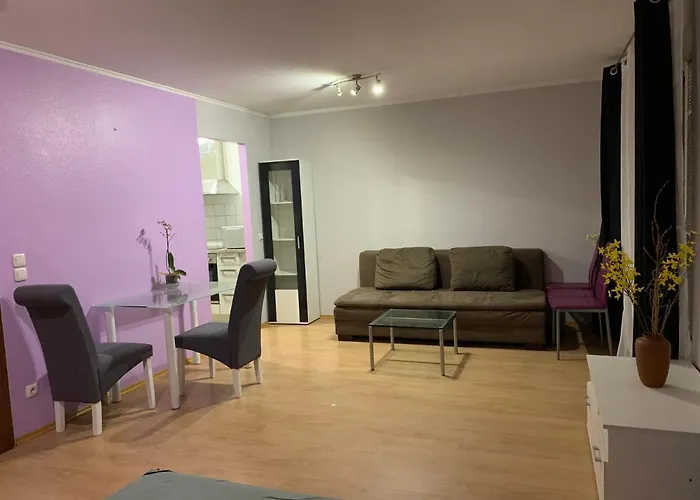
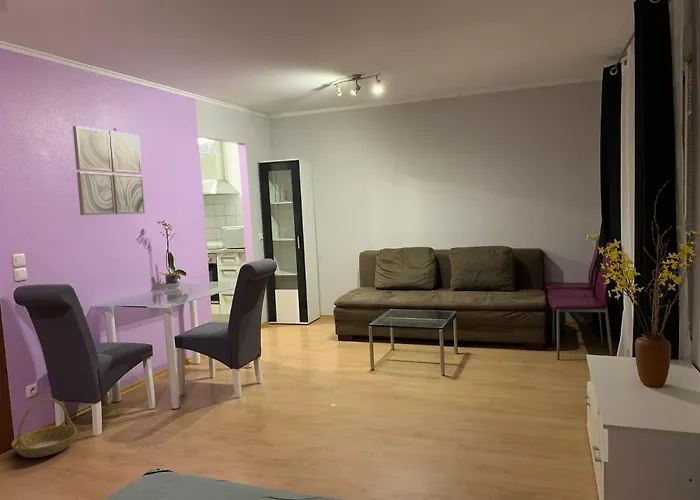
+ basket [10,397,78,459]
+ wall art [72,125,146,216]
